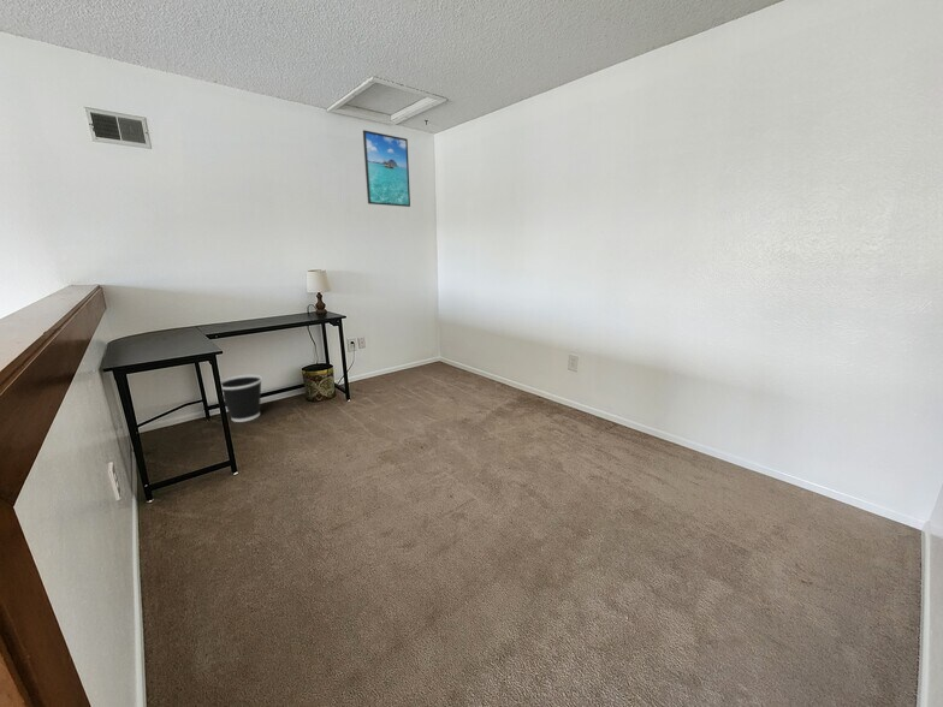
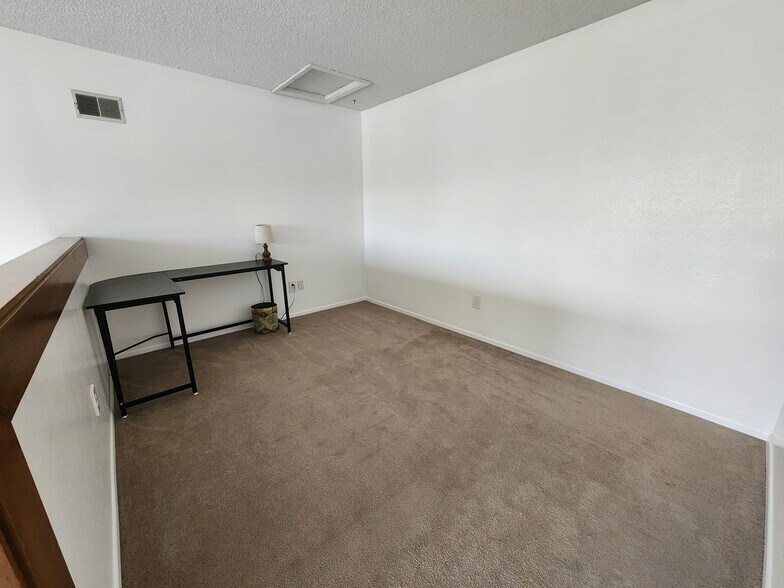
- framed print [362,129,411,208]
- wastebasket [220,374,263,423]
